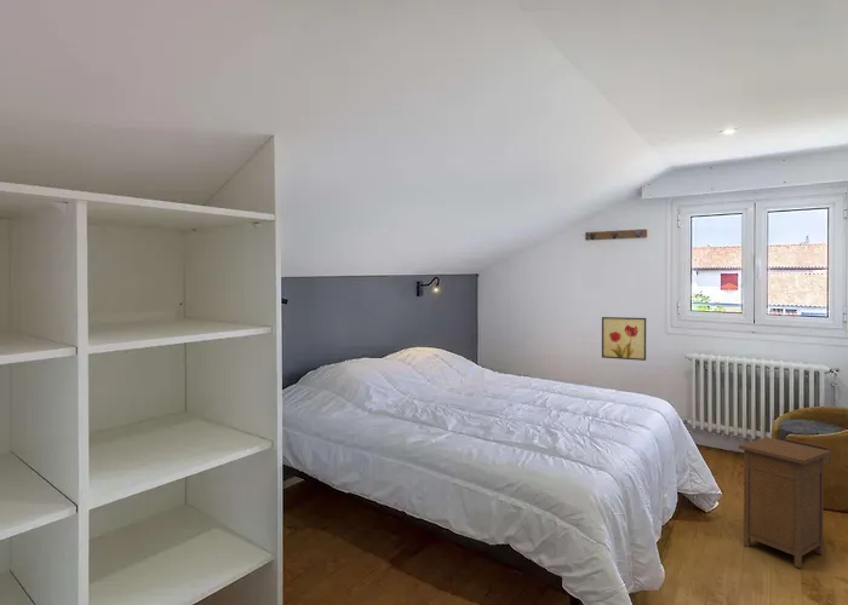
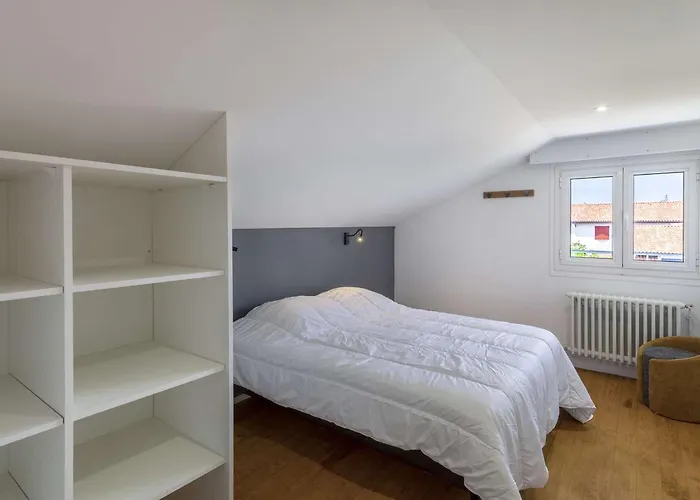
- nightstand [738,437,832,569]
- wall art [601,316,647,362]
